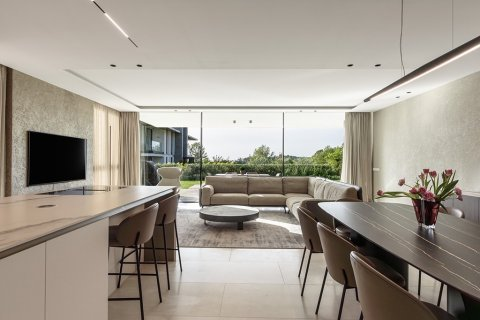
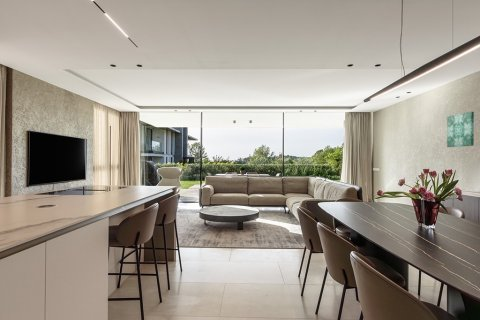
+ wall art [446,111,475,148]
